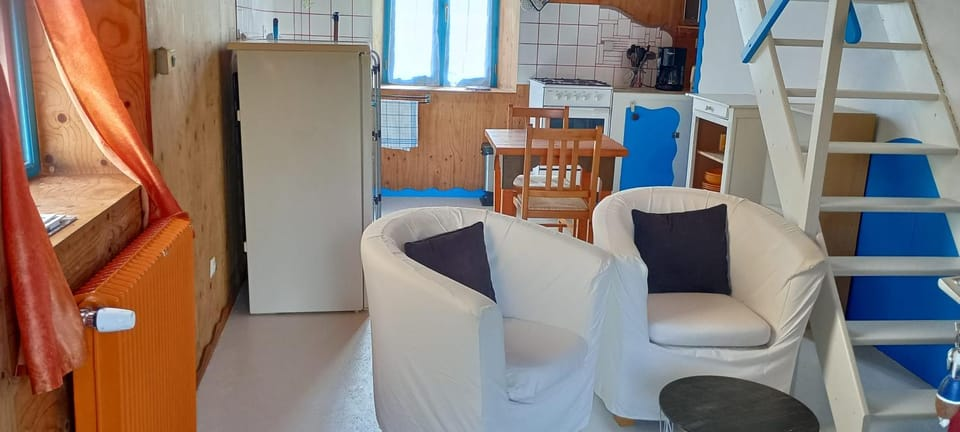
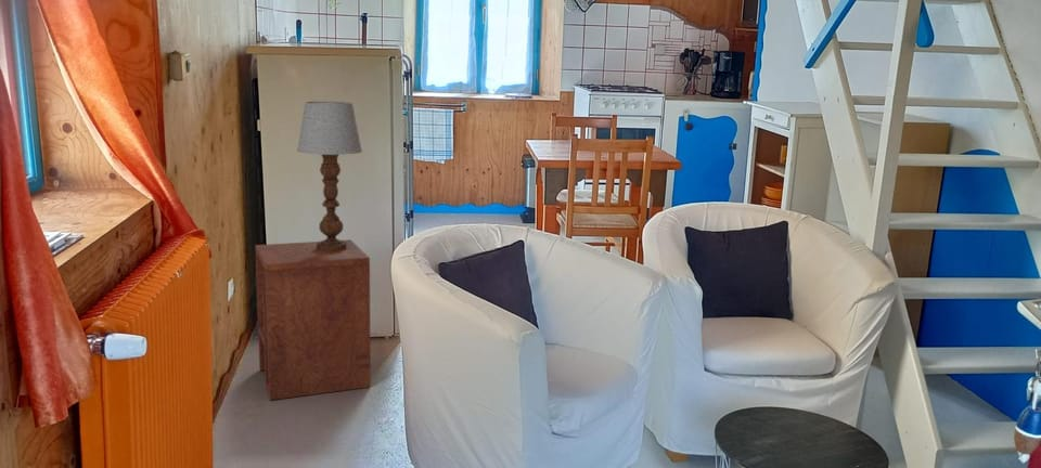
+ side table [254,238,372,401]
+ table lamp [296,101,363,251]
